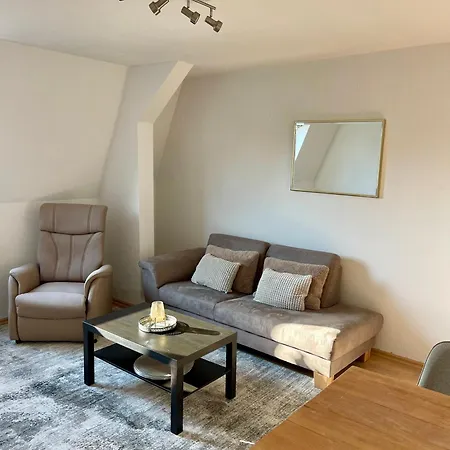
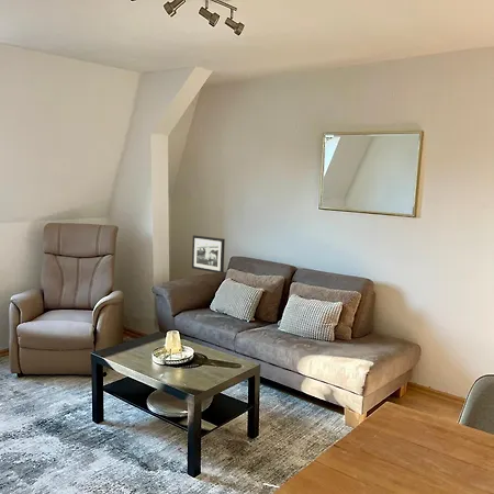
+ picture frame [191,234,226,273]
